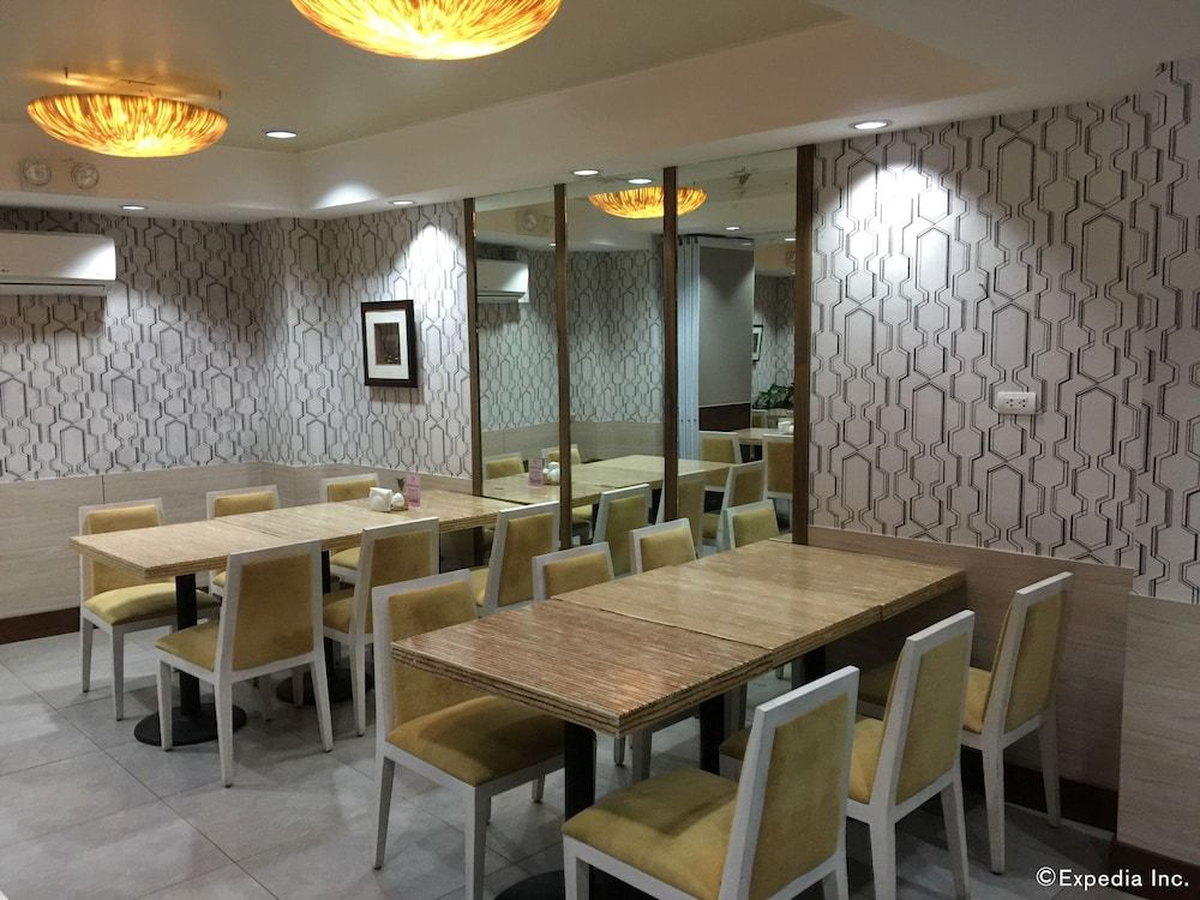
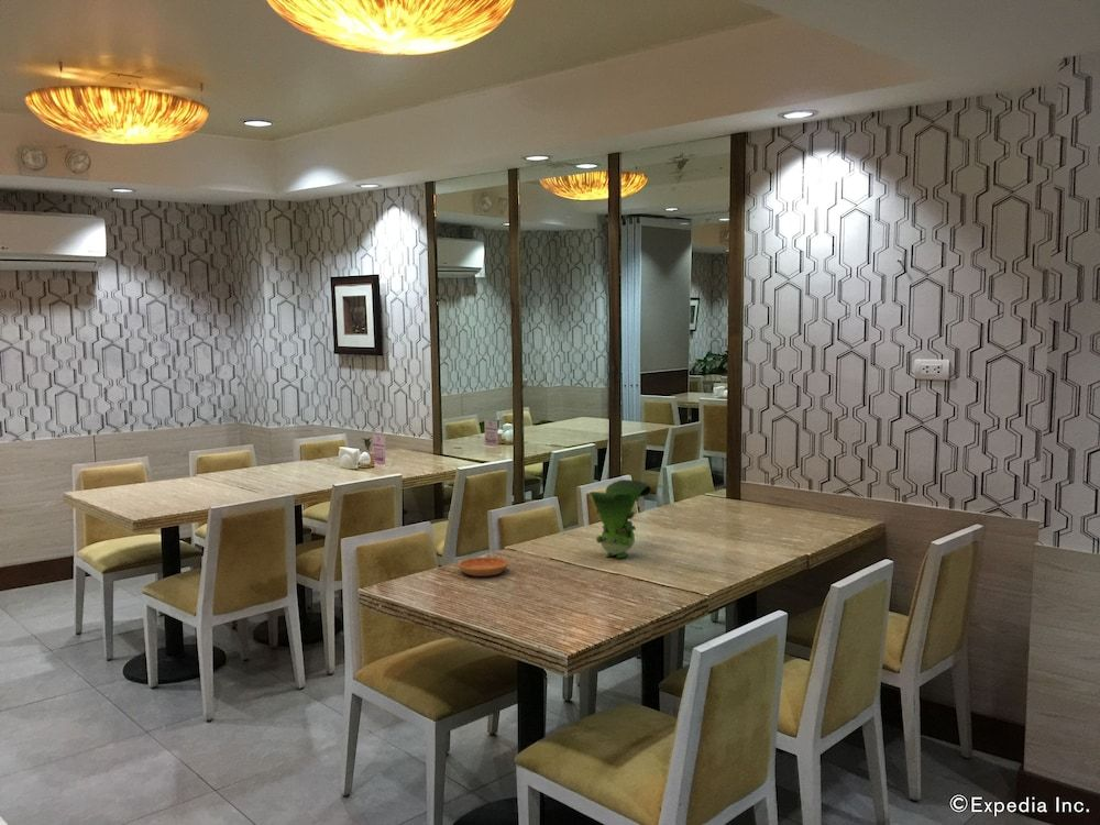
+ saucer [458,557,509,578]
+ toy figurine [588,479,651,559]
